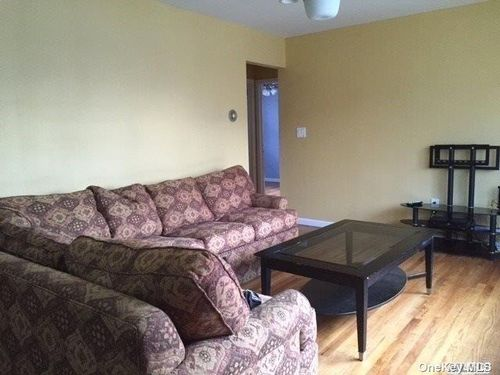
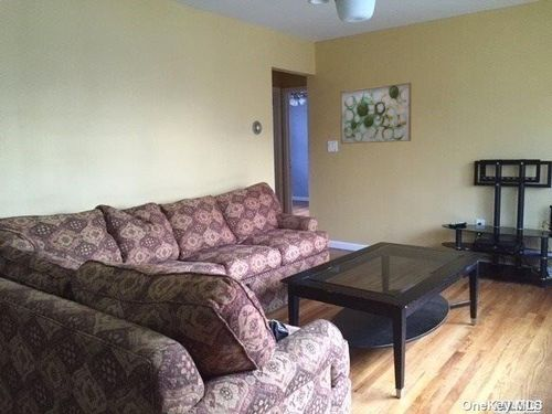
+ wall art [339,82,413,145]
